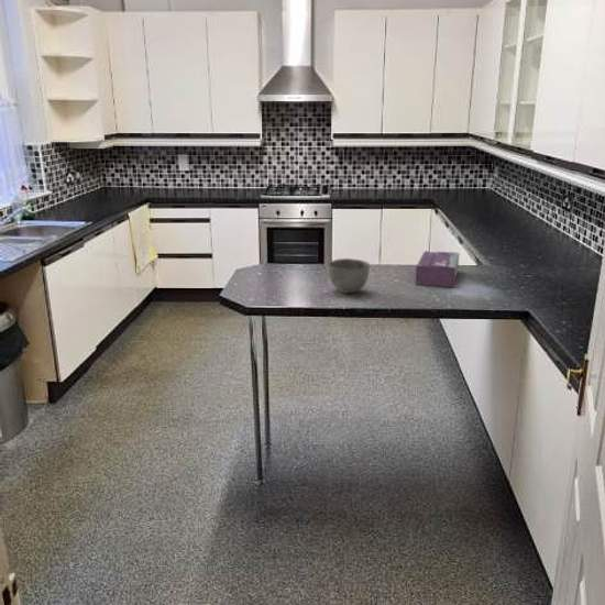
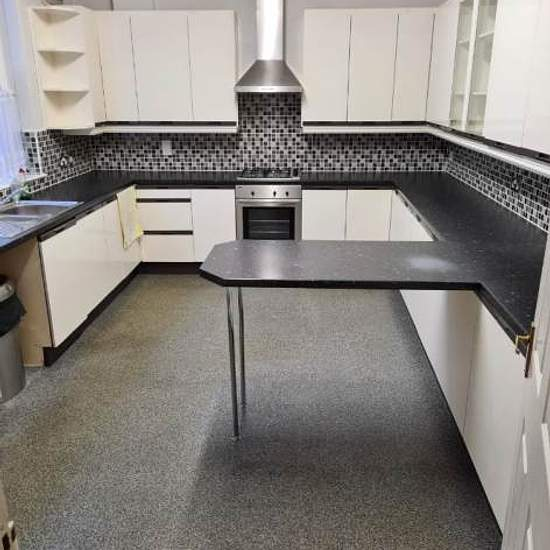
- bowl [328,257,371,295]
- tissue box [415,250,461,288]
